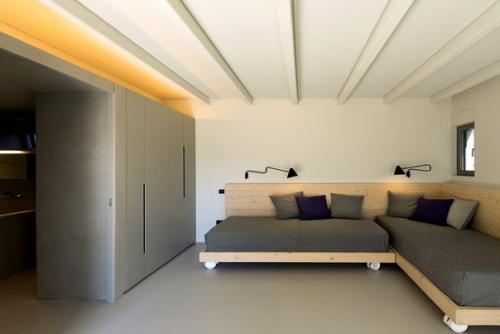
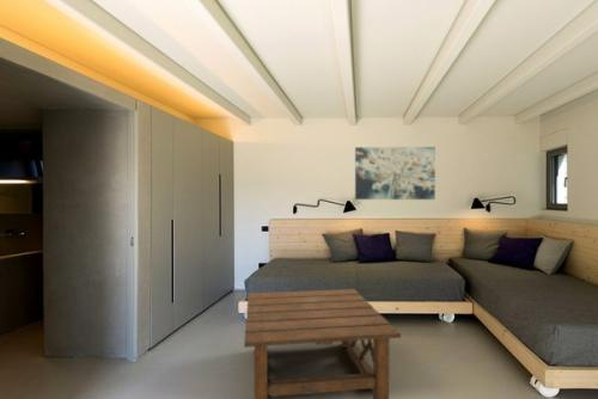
+ coffee table [243,288,402,399]
+ wall art [354,146,437,201]
